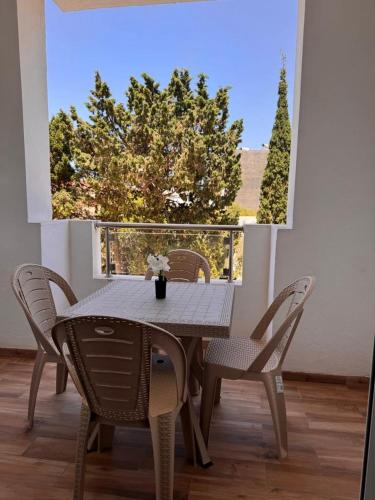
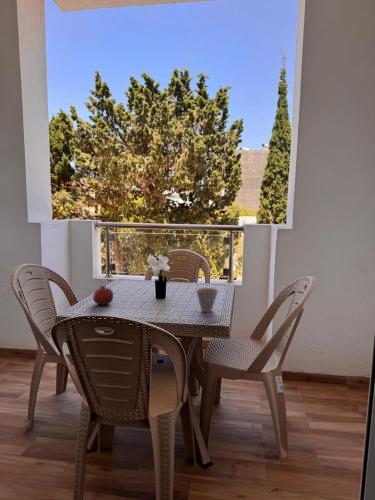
+ cup [195,287,219,313]
+ fruit [92,285,115,306]
